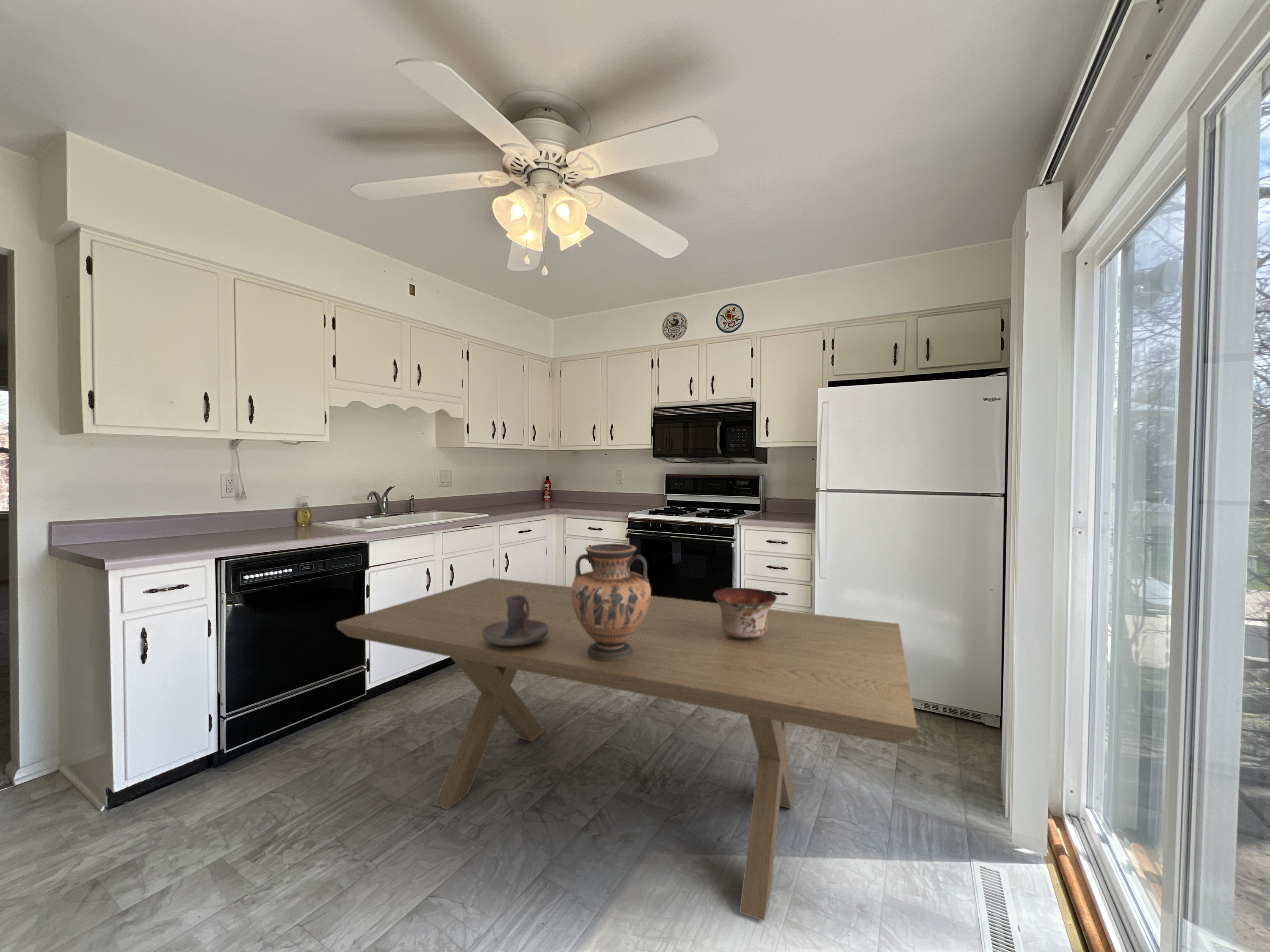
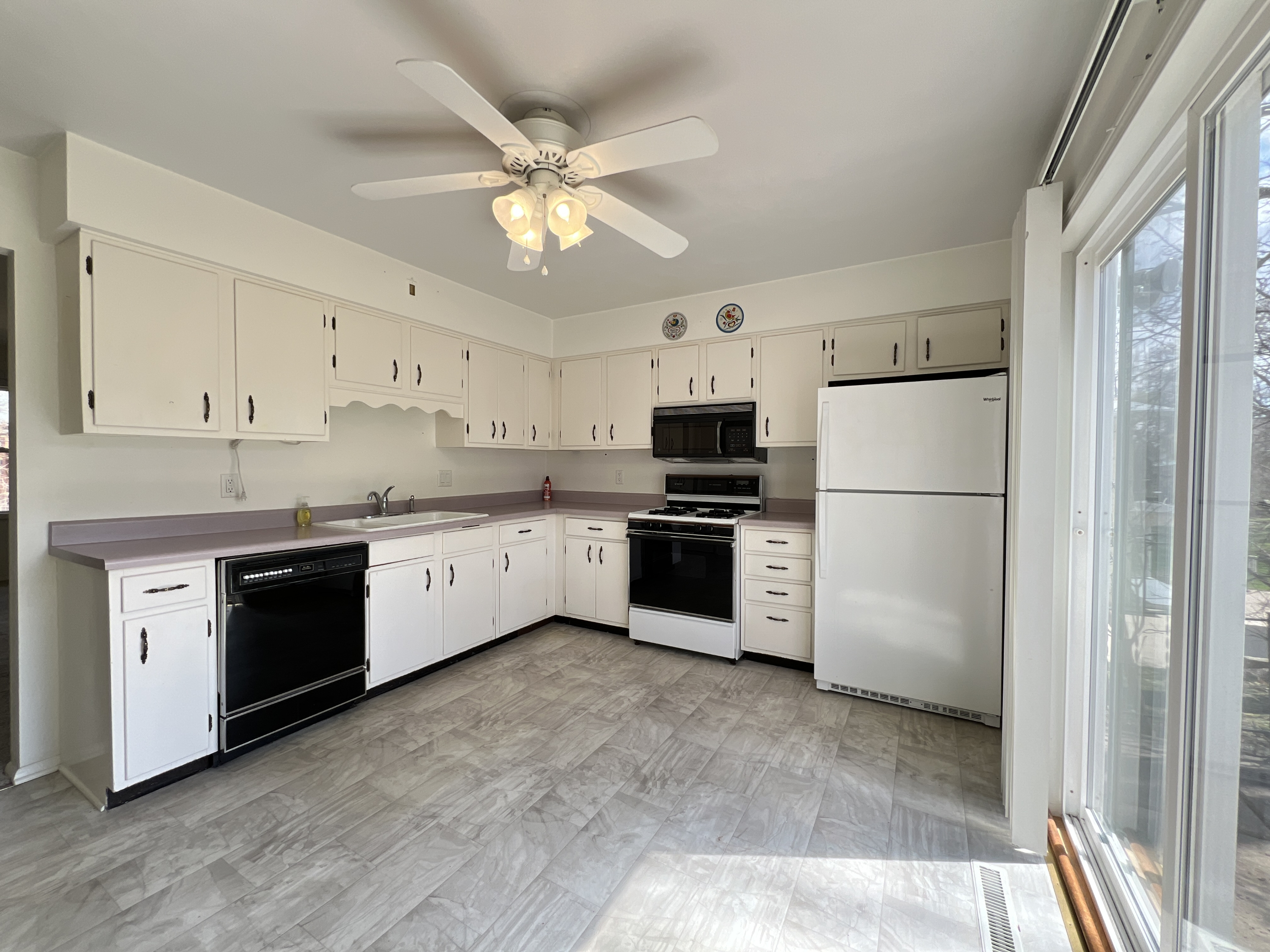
- bowl [712,587,777,638]
- dining table [336,577,917,921]
- vase [571,543,652,661]
- candle holder [482,595,549,646]
